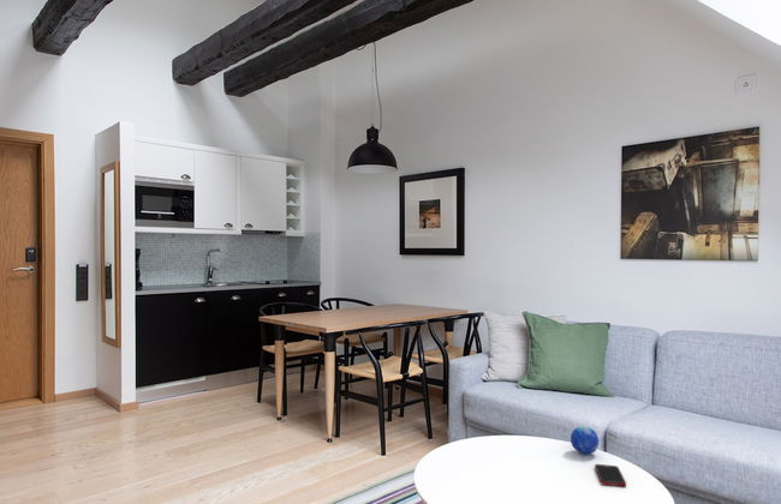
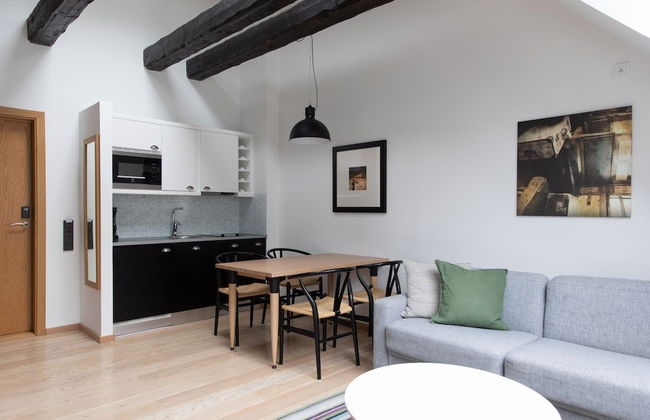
- decorative orb [570,425,600,456]
- cell phone [594,463,627,487]
